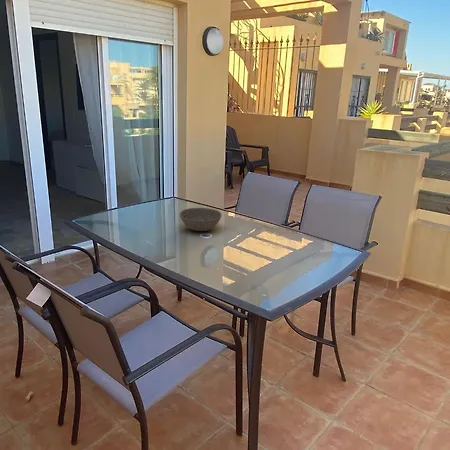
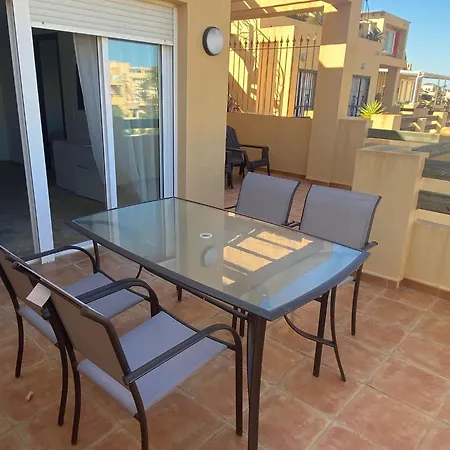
- bowl [179,207,223,232]
